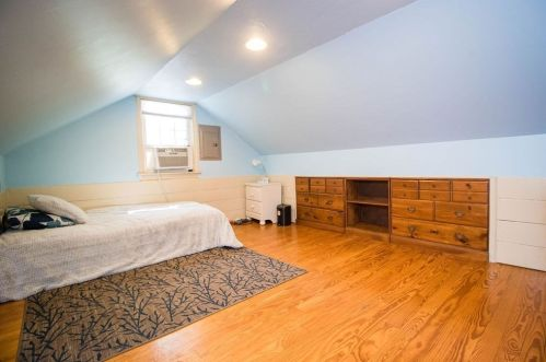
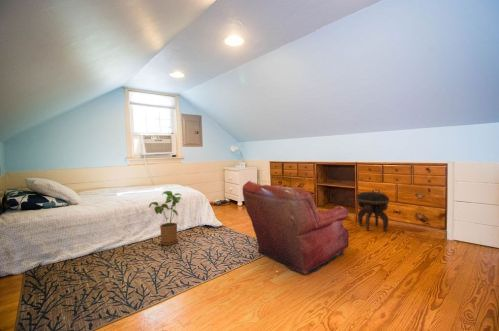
+ footstool [355,191,390,232]
+ house plant [148,190,182,246]
+ armchair [241,180,350,275]
